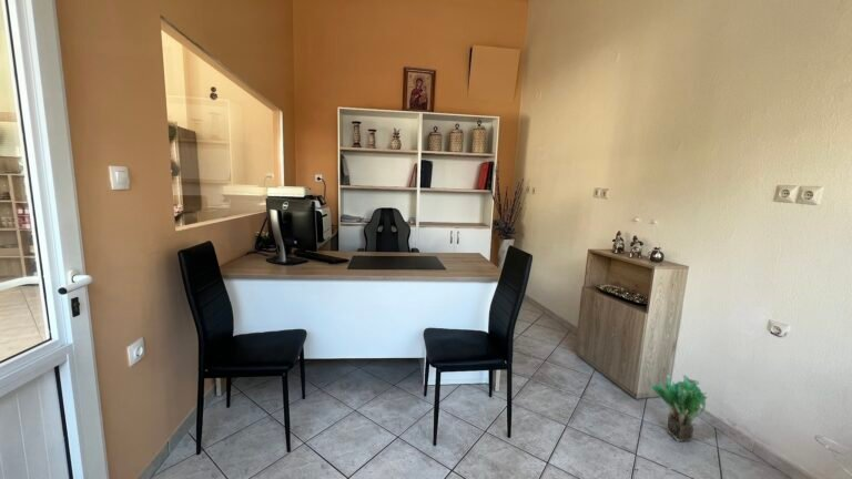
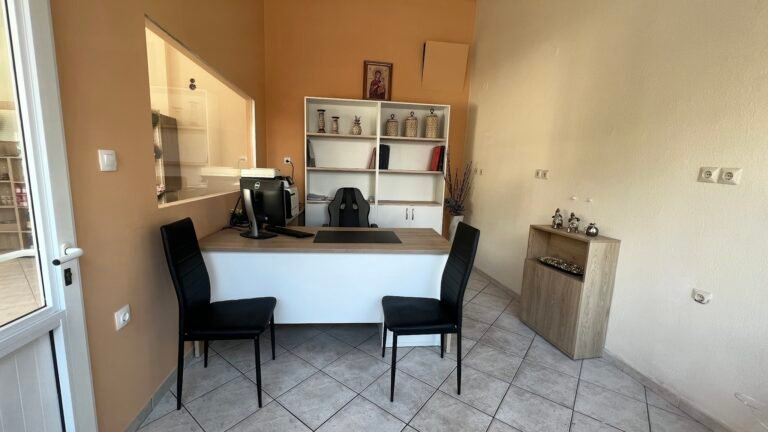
- potted plant [650,374,708,442]
